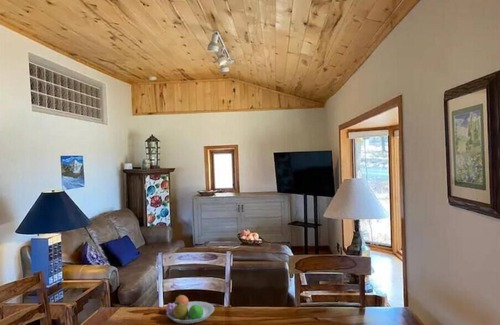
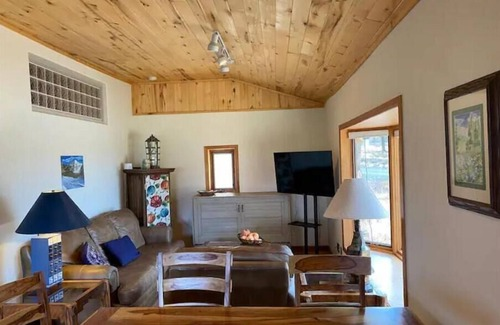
- fruit bowl [165,294,215,325]
